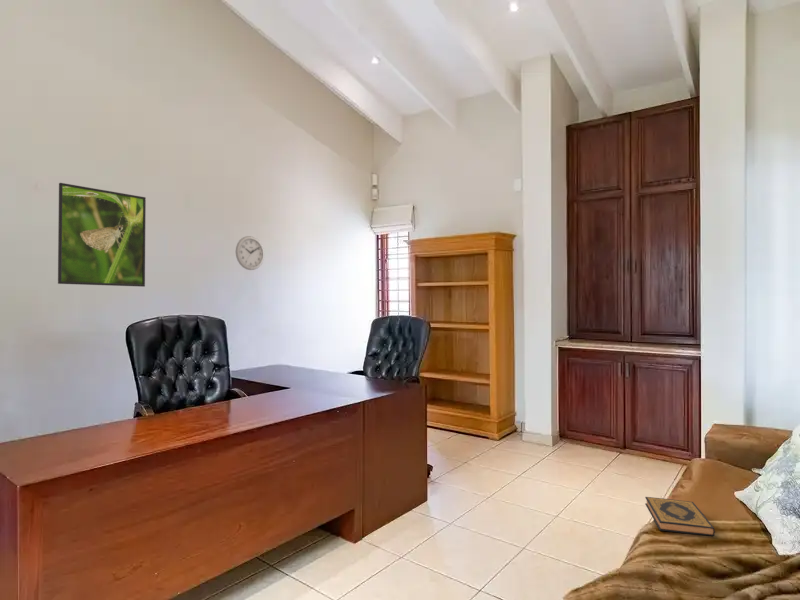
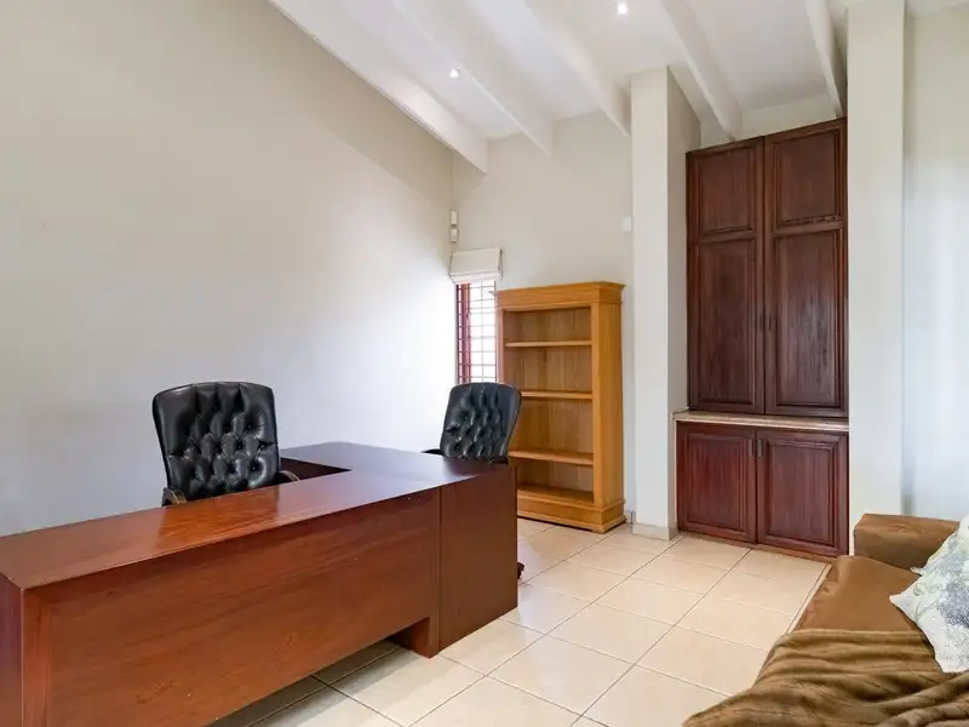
- hardback book [644,496,716,537]
- wall clock [235,235,265,271]
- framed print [57,182,147,288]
